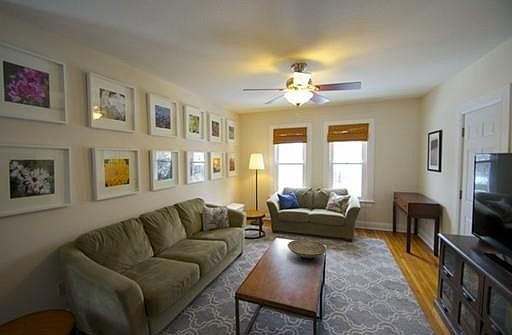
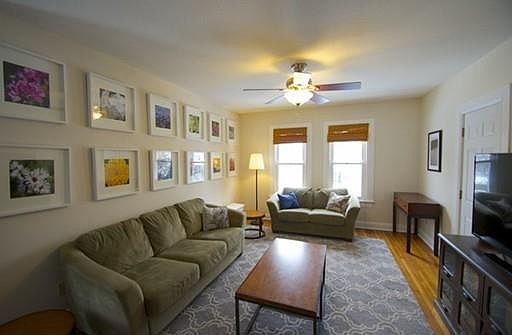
- decorative bowl [287,239,327,259]
